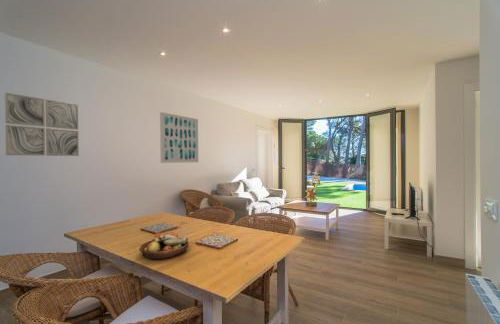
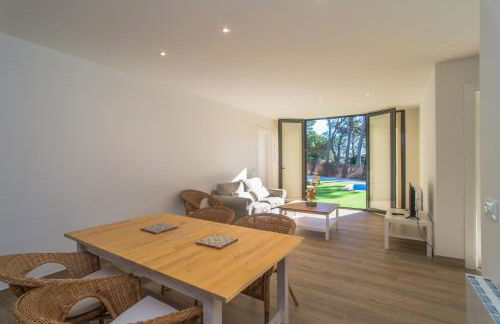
- fruit bowl [138,232,190,260]
- wall art [159,111,199,164]
- wall art [4,92,80,157]
